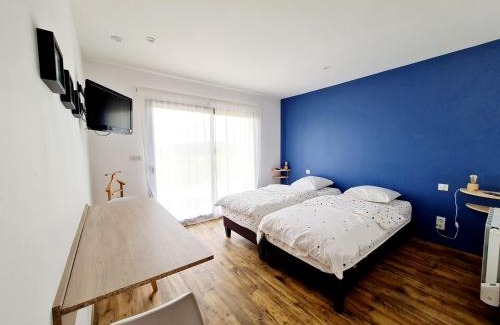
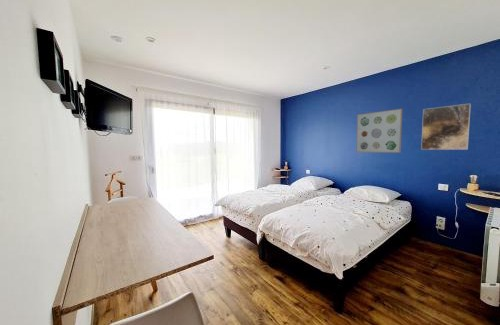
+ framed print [420,103,472,151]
+ wall art [355,108,403,154]
